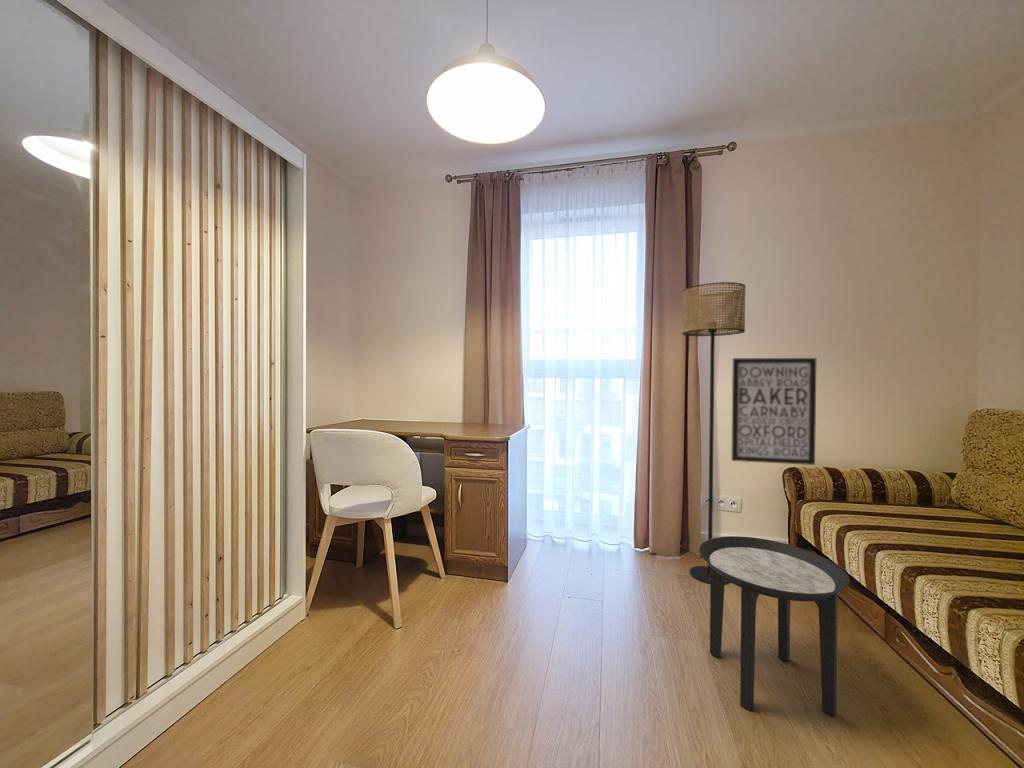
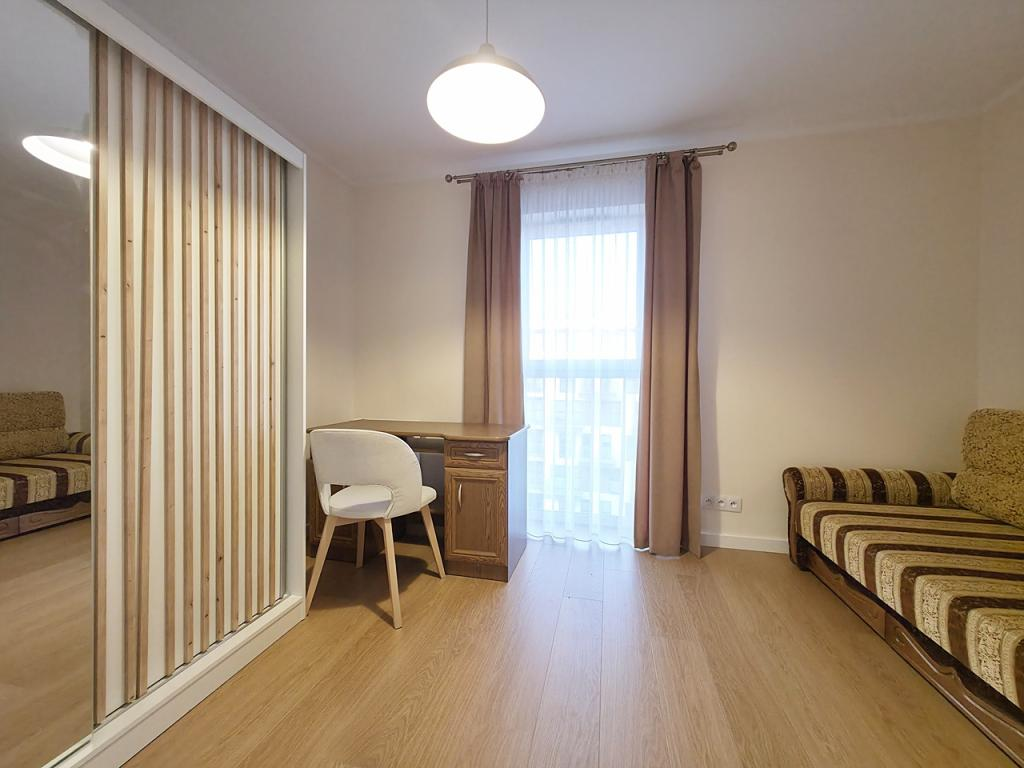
- floor lamp [681,281,747,585]
- wall art [730,357,817,466]
- side table [698,535,851,718]
